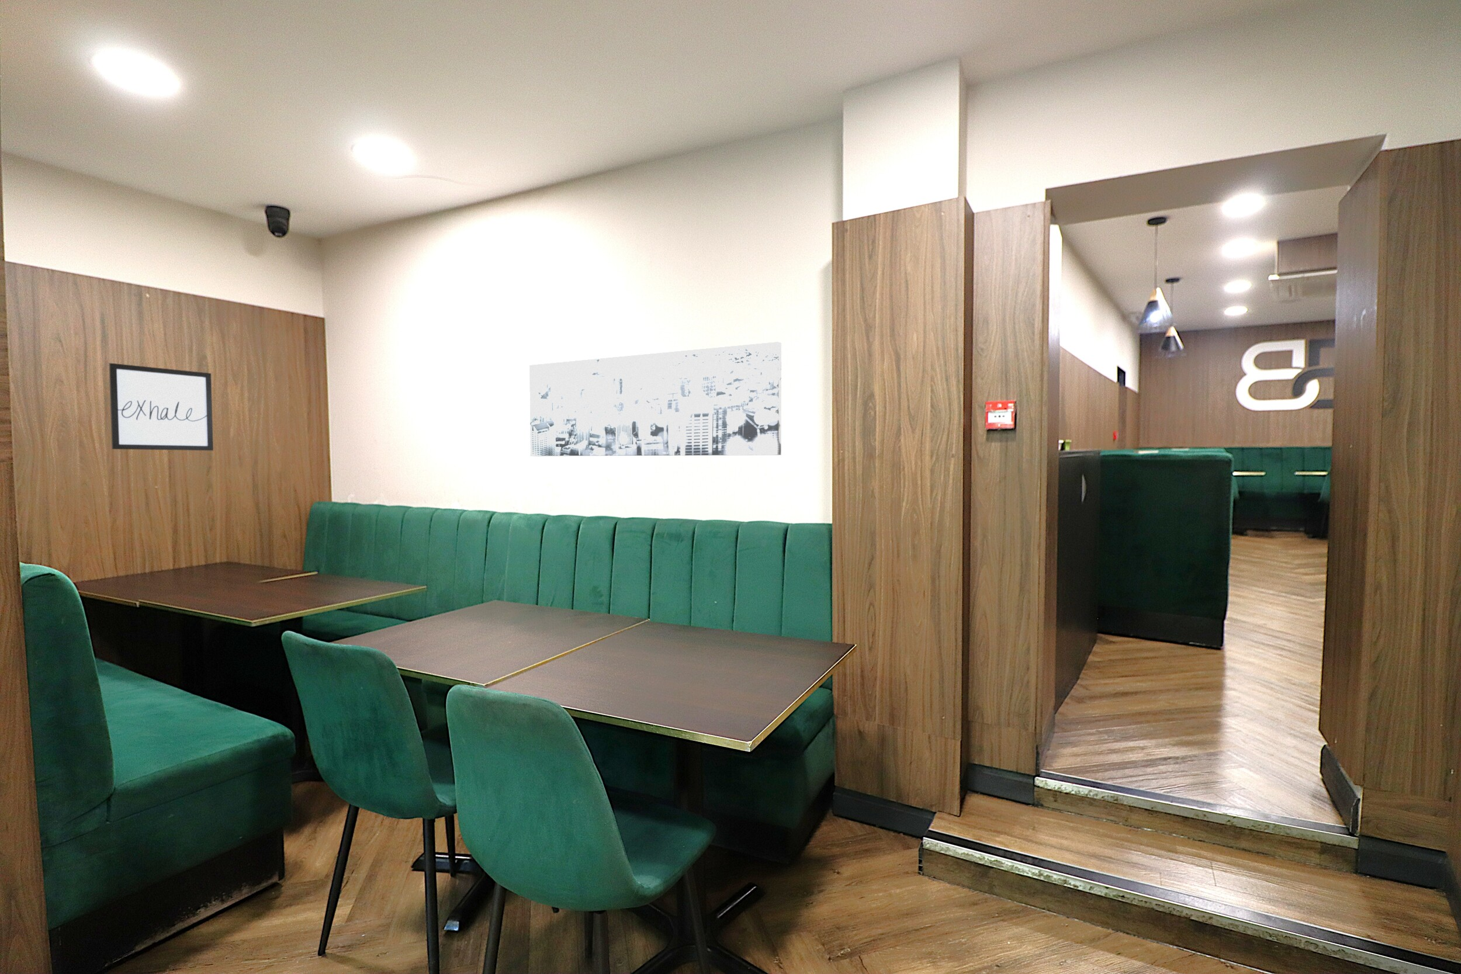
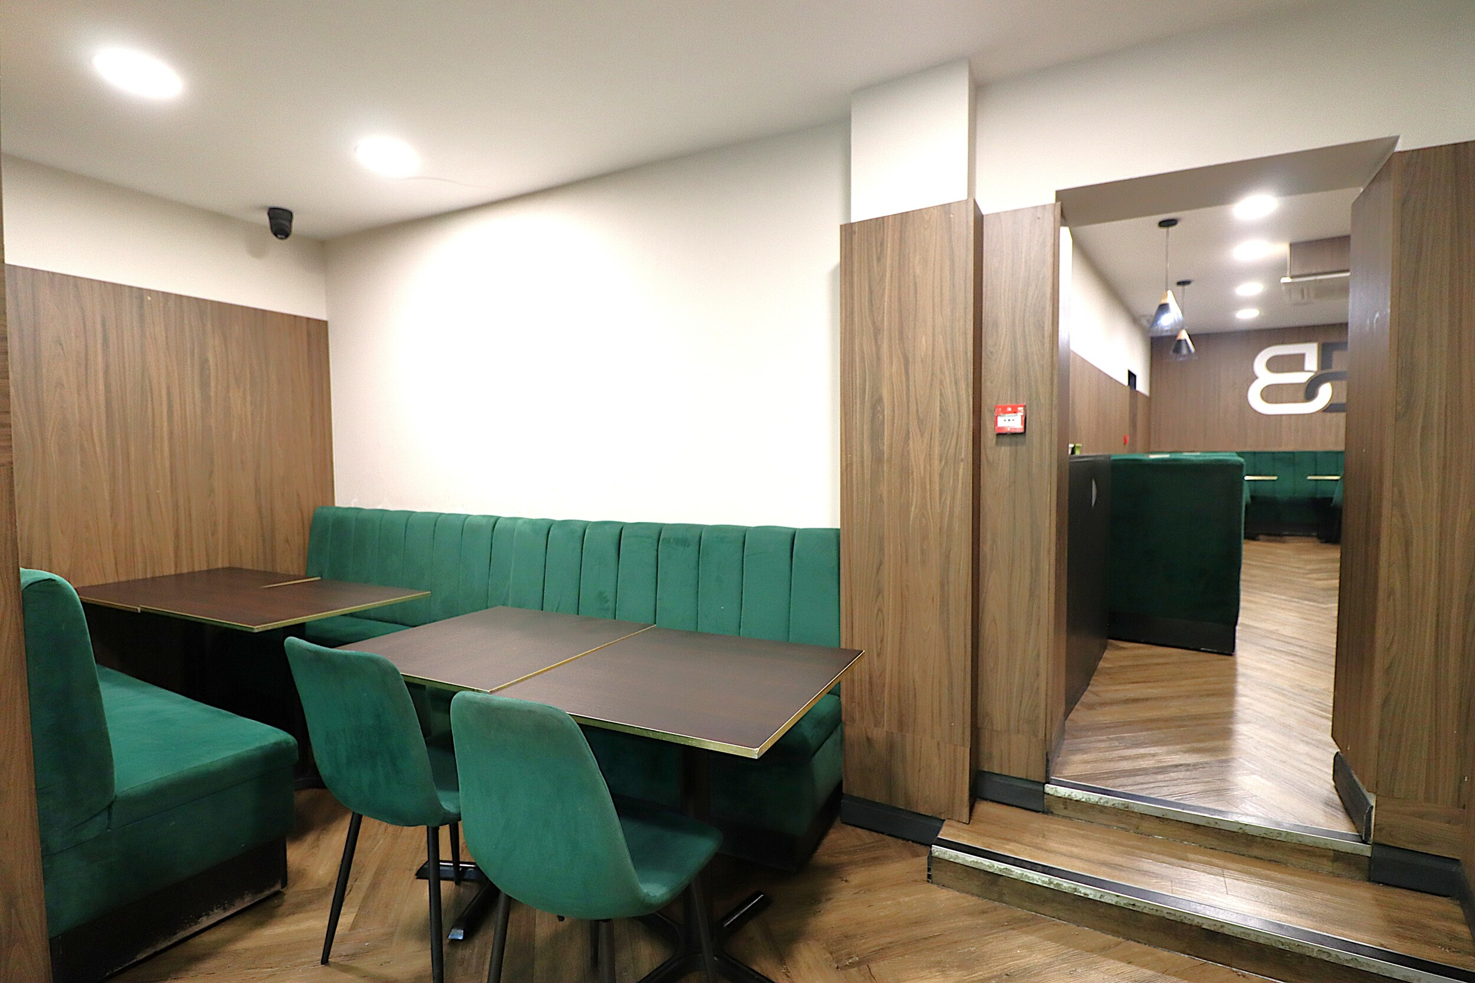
- wall art [529,341,782,457]
- wall art [109,362,214,451]
